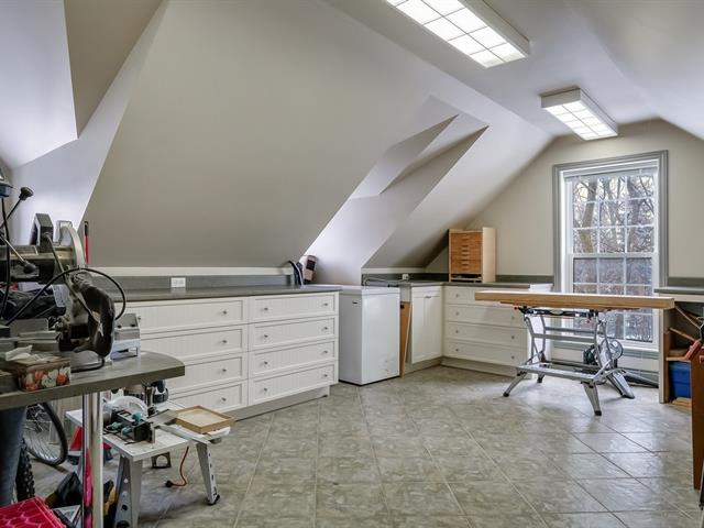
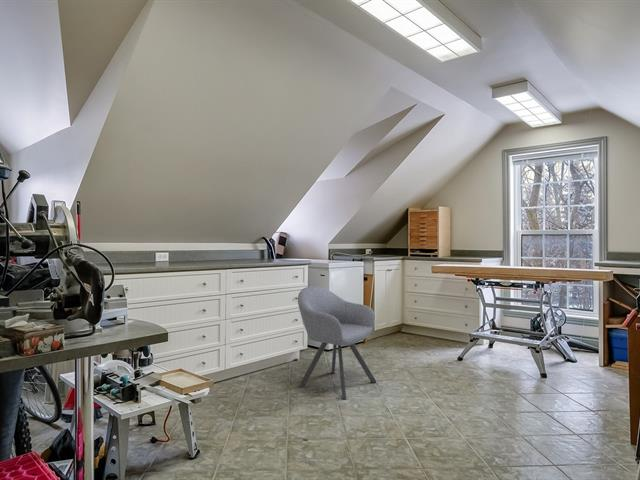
+ chair [297,285,378,400]
